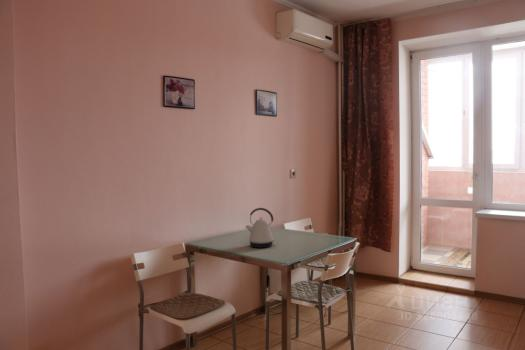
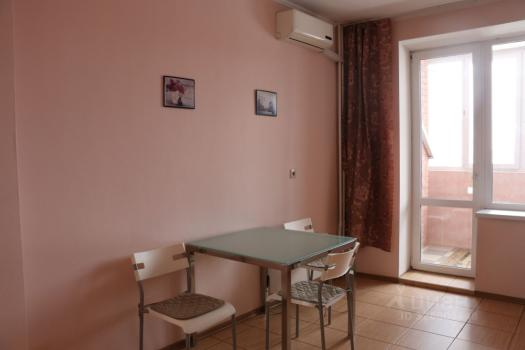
- kettle [244,207,277,249]
